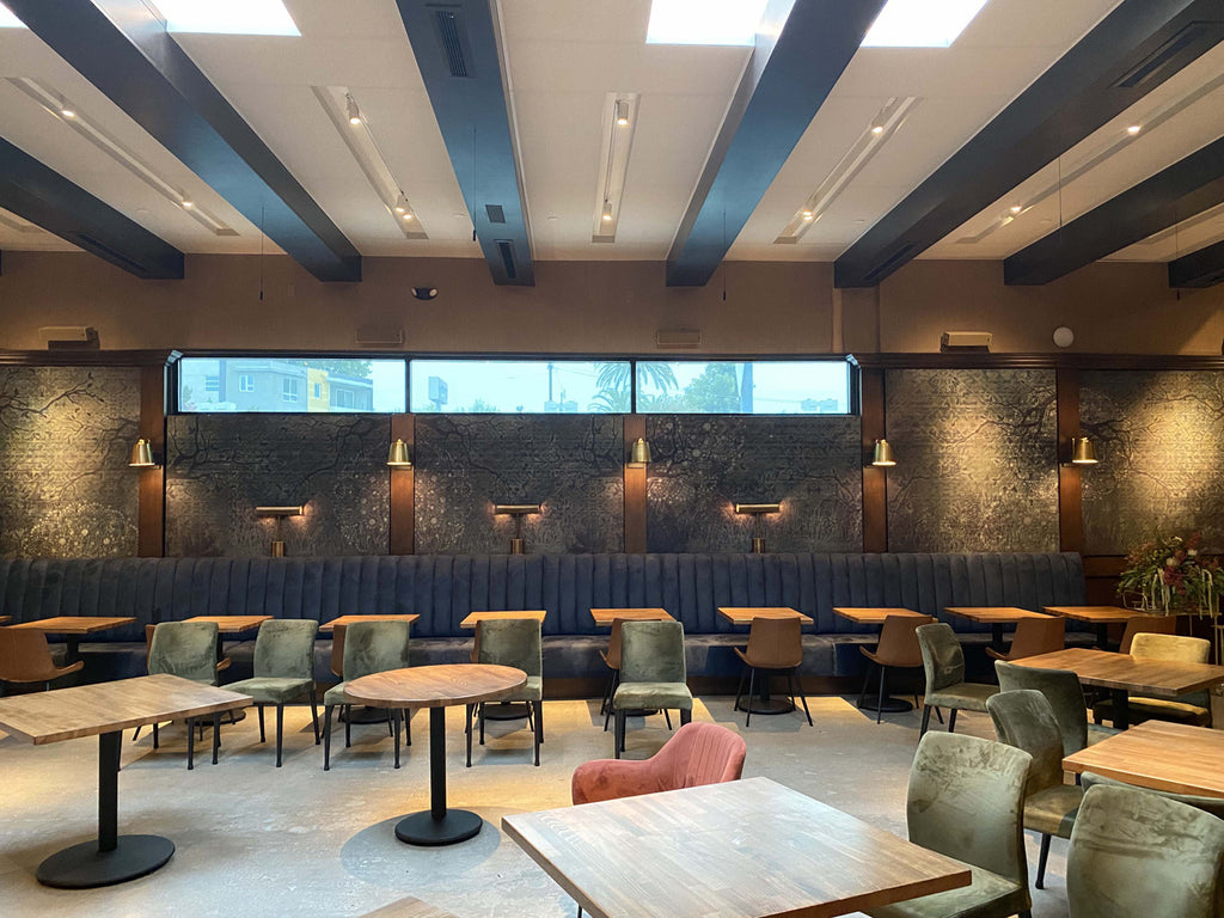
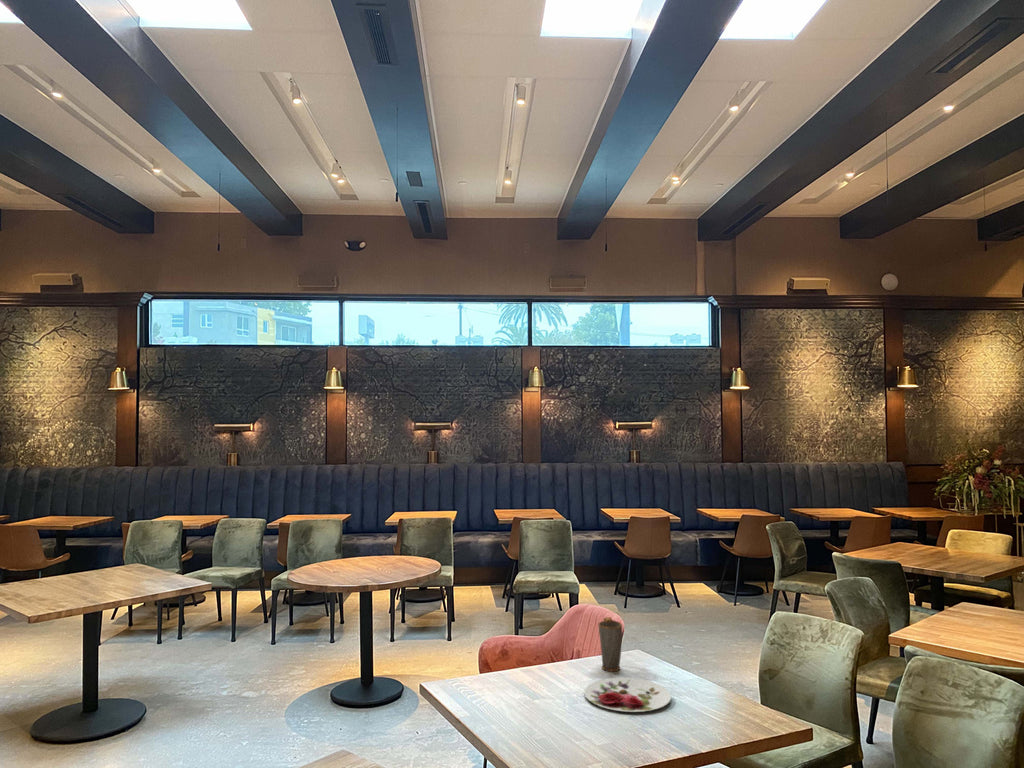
+ mug [597,616,623,672]
+ plate [584,676,672,713]
